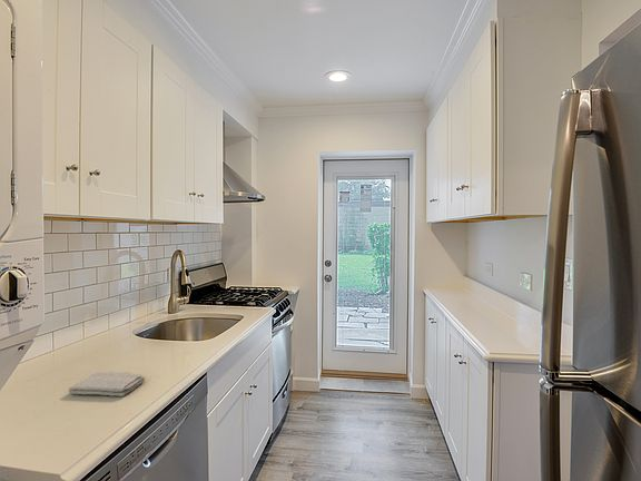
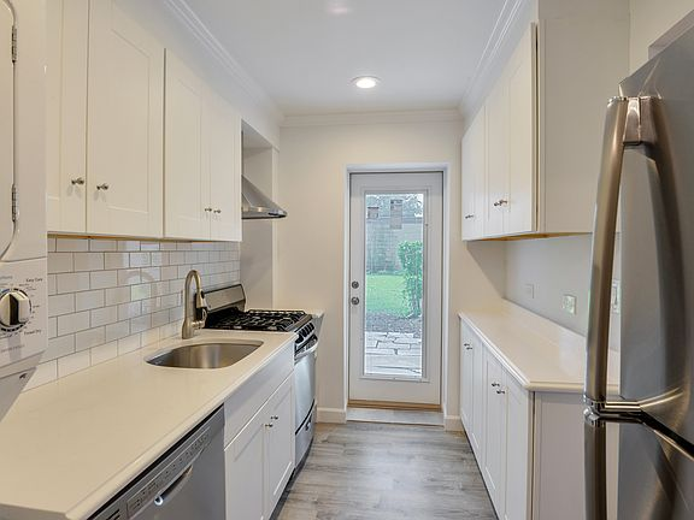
- washcloth [68,371,146,397]
